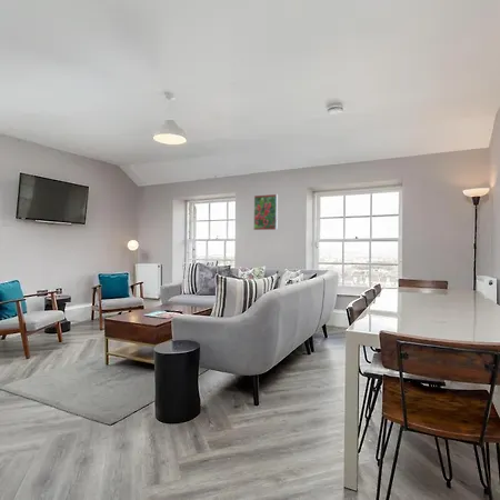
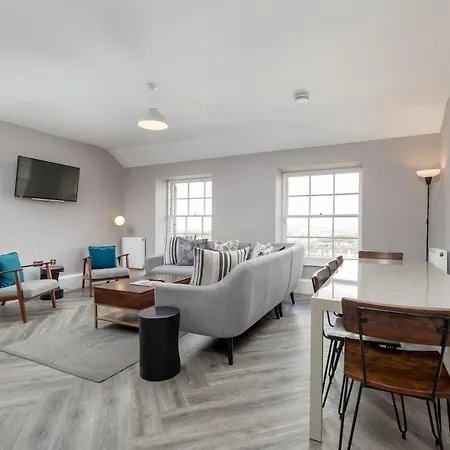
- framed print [252,193,279,231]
